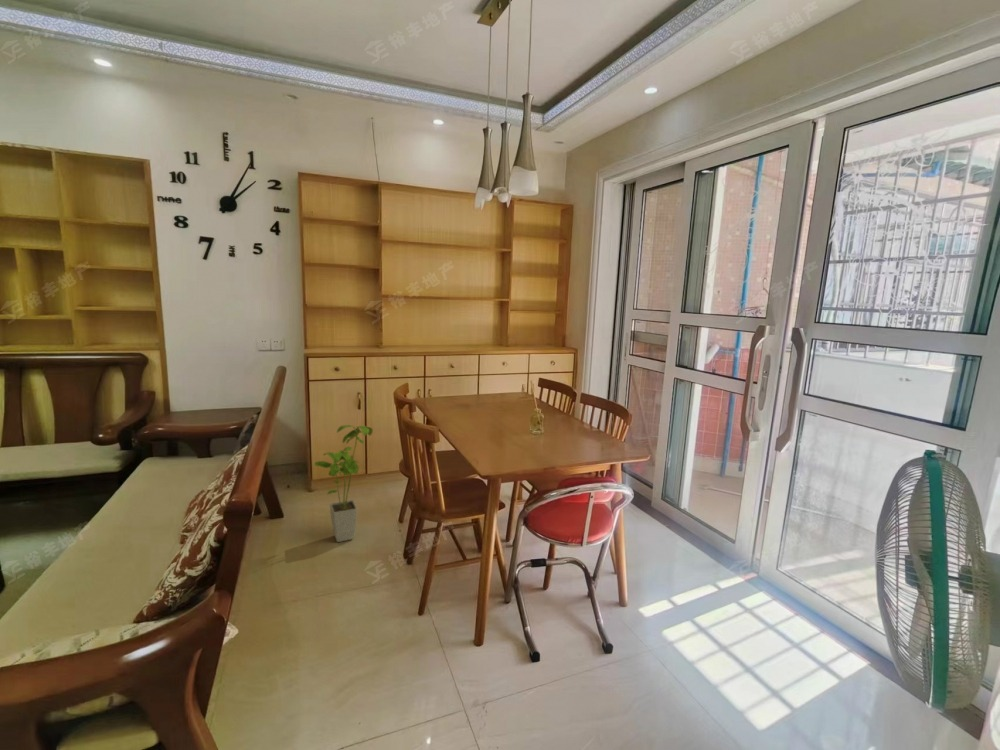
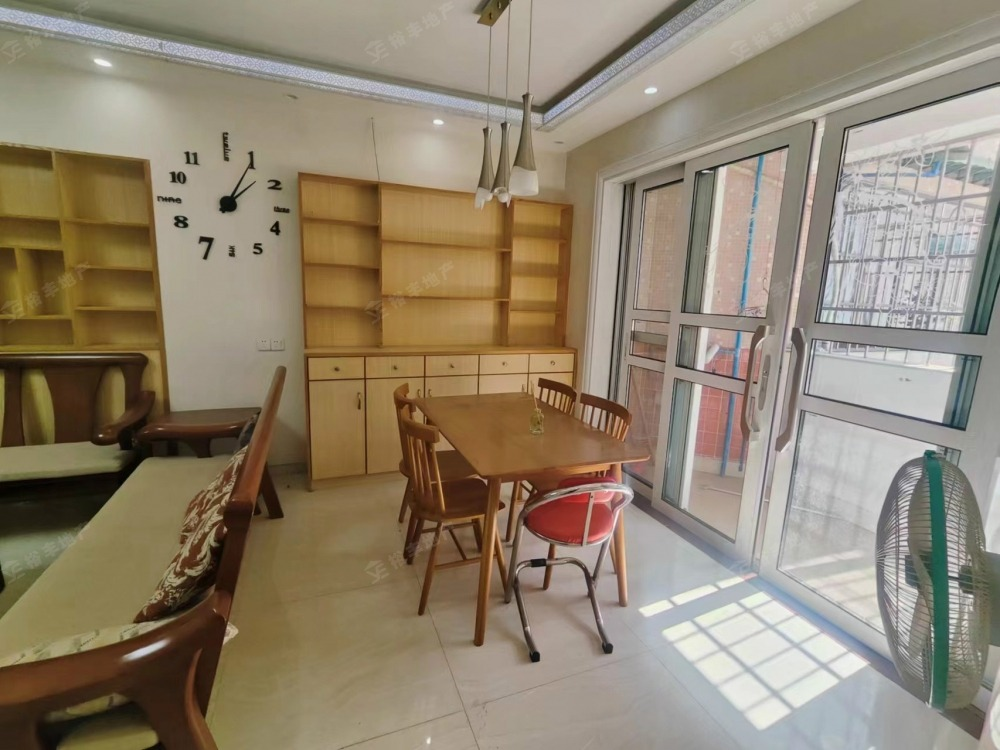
- house plant [314,424,374,543]
